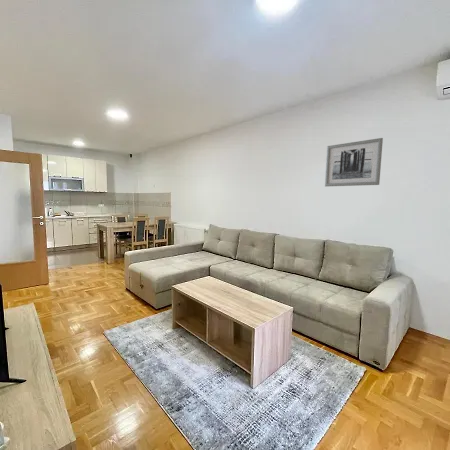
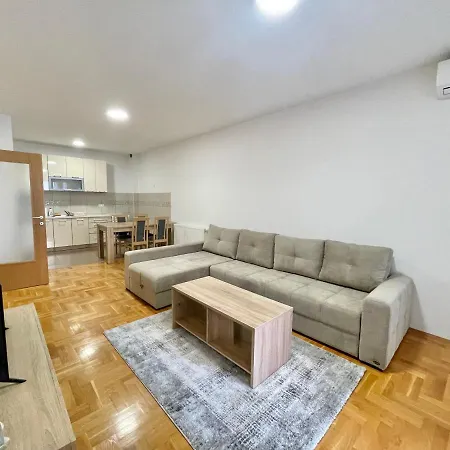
- wall art [324,137,384,187]
